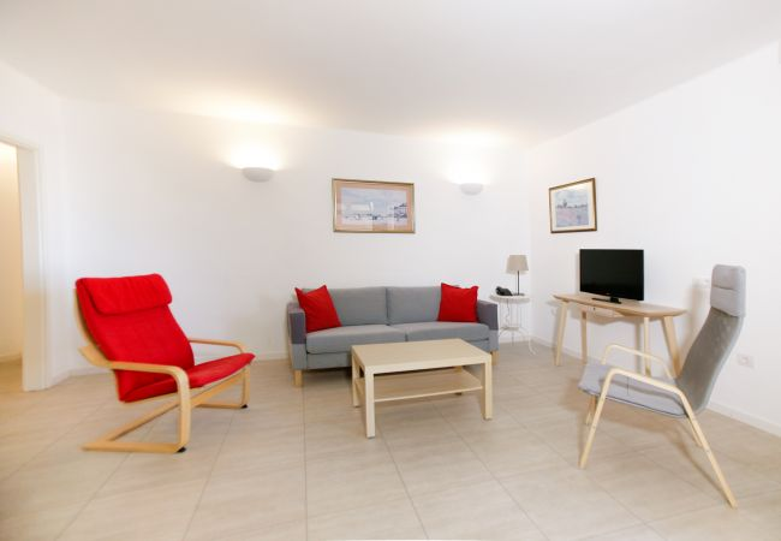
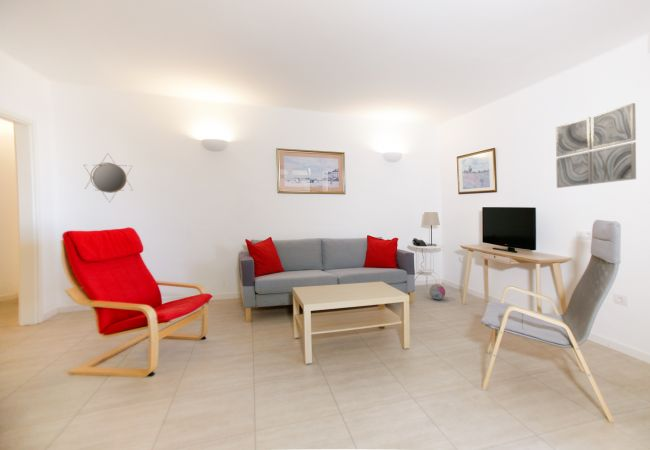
+ home mirror [83,154,134,202]
+ decorative ball [428,283,446,301]
+ wall art [555,102,637,189]
